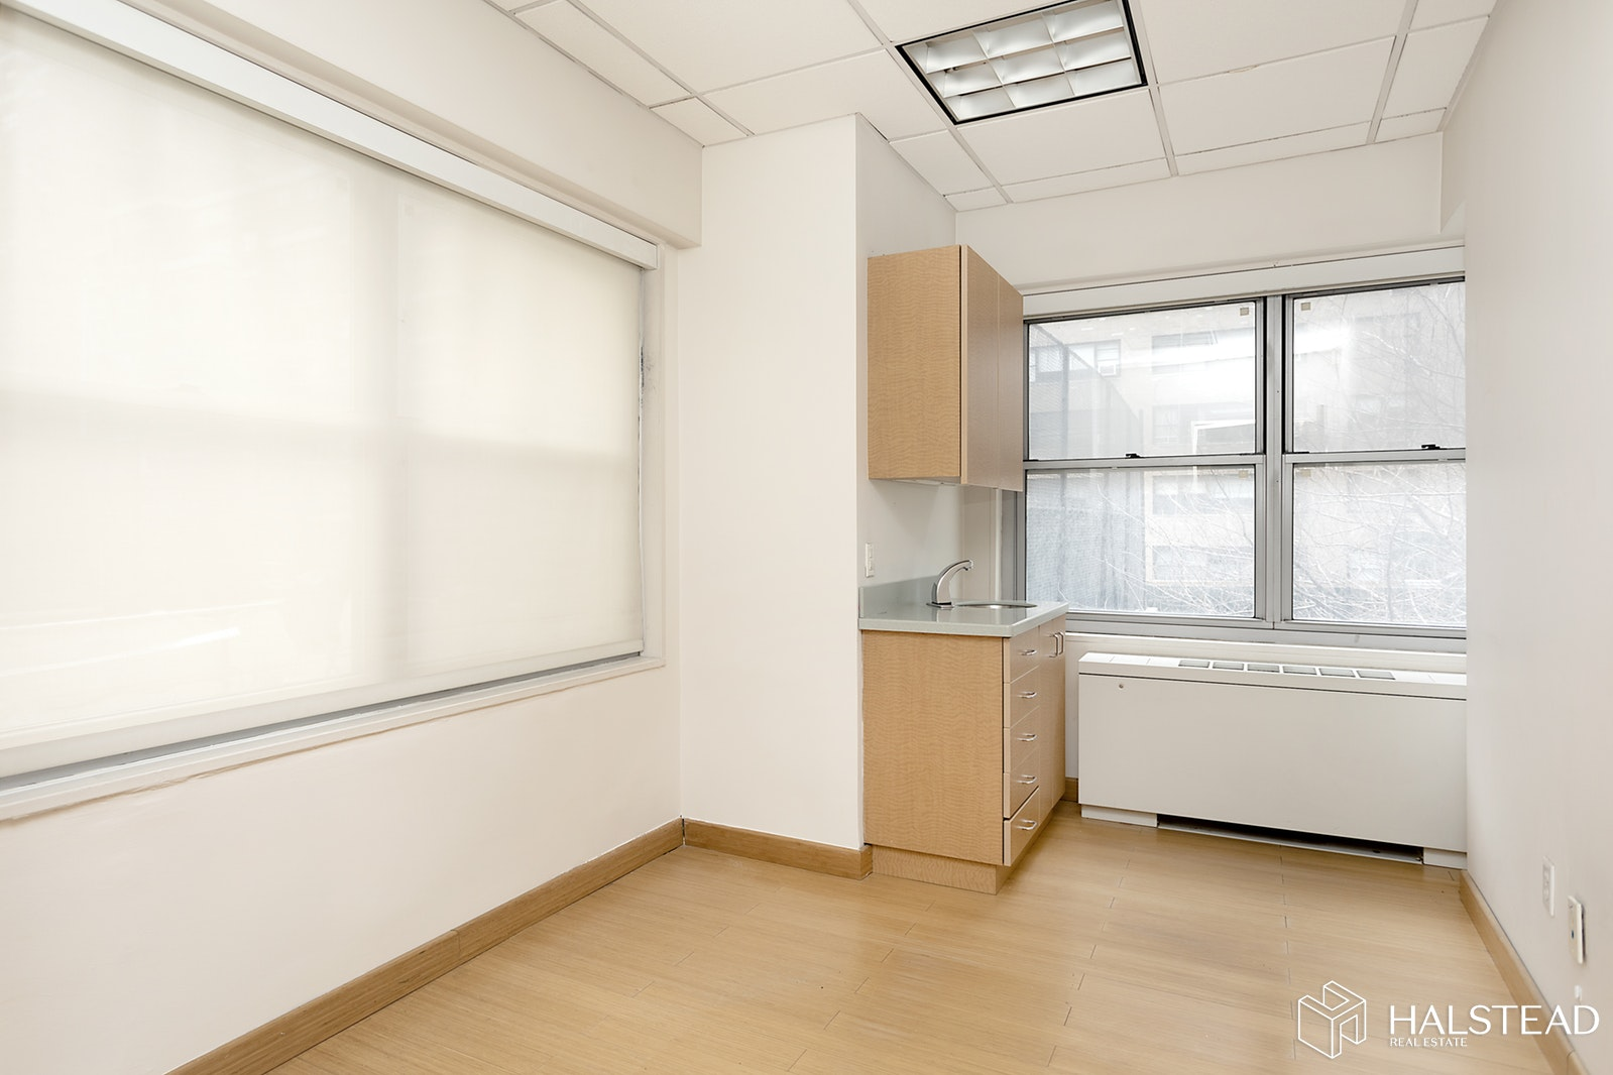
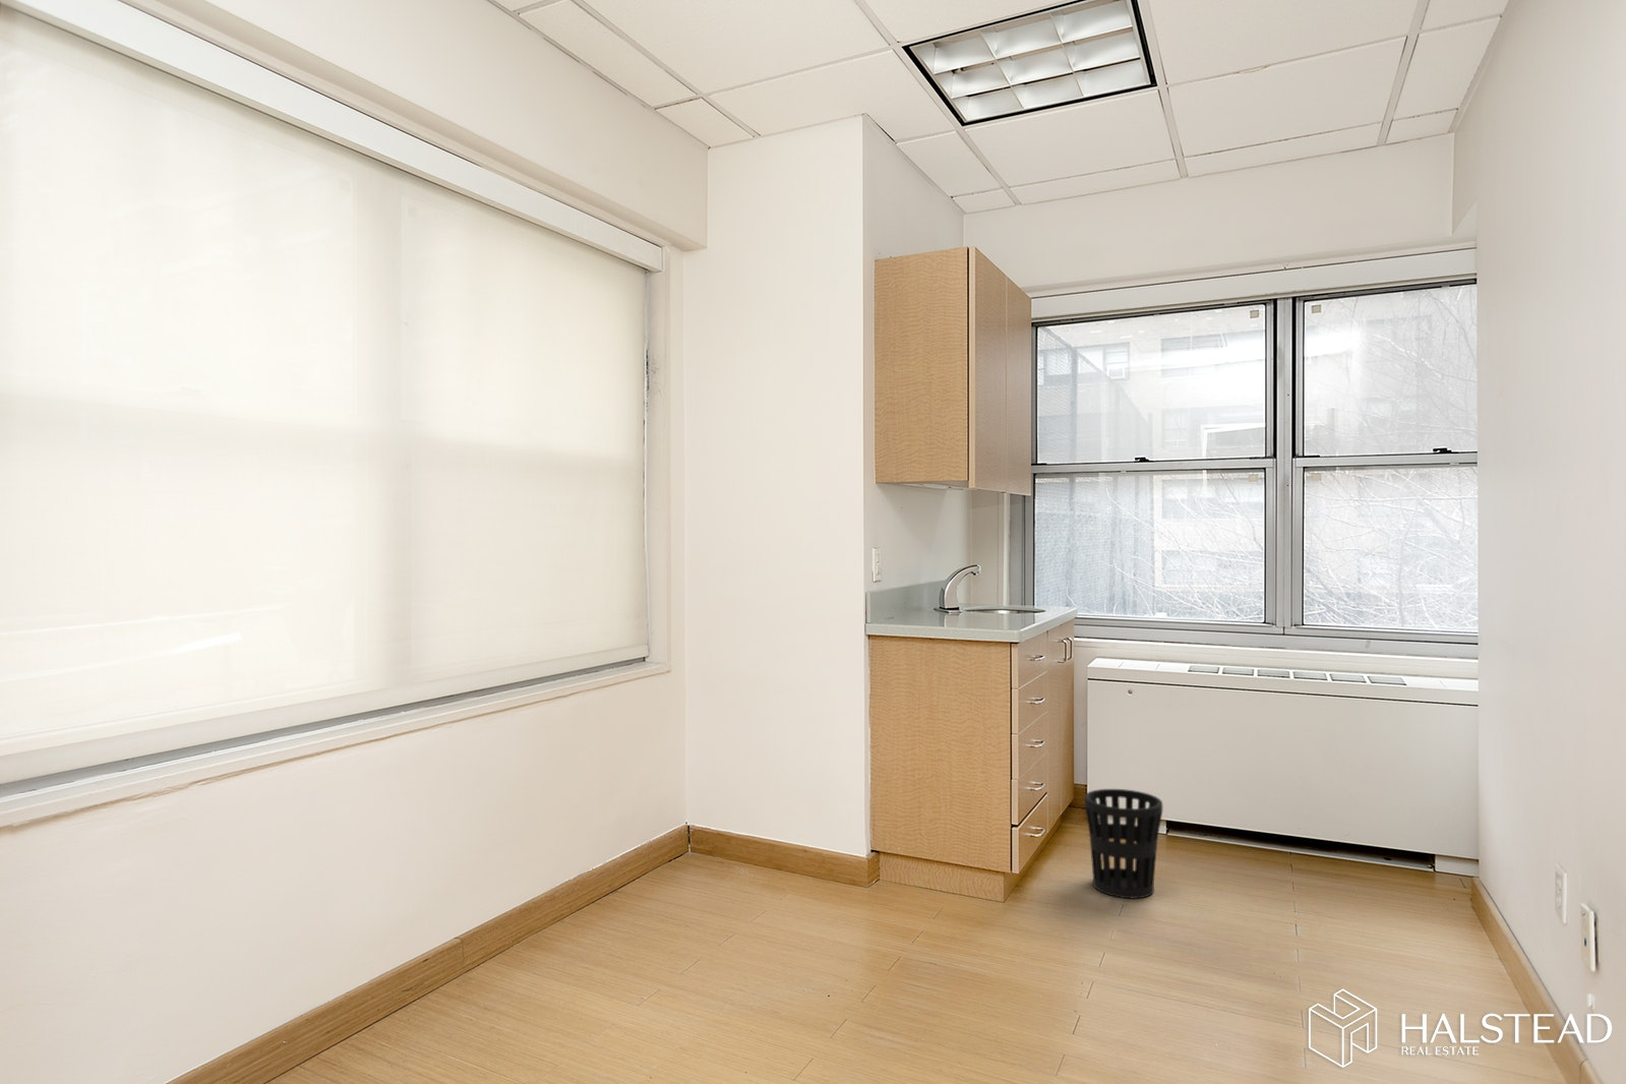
+ wastebasket [1084,788,1164,900]
